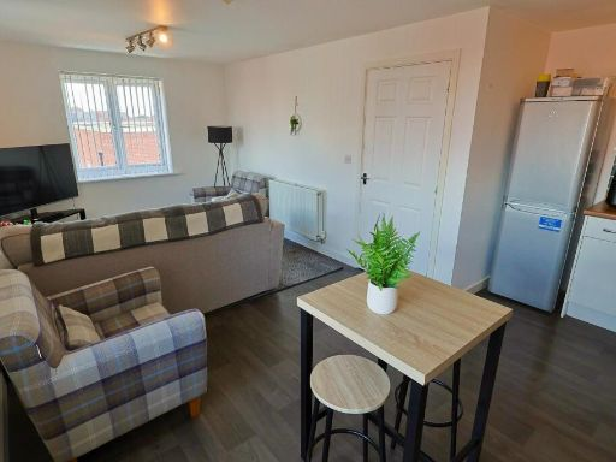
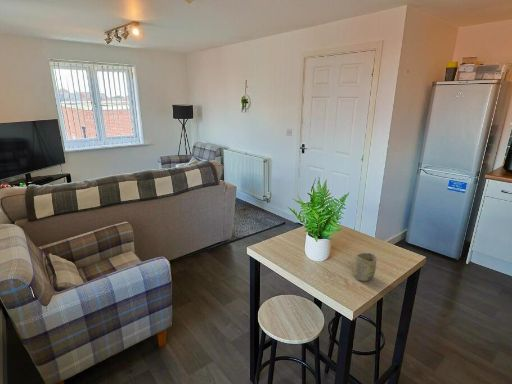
+ cup [353,252,377,282]
